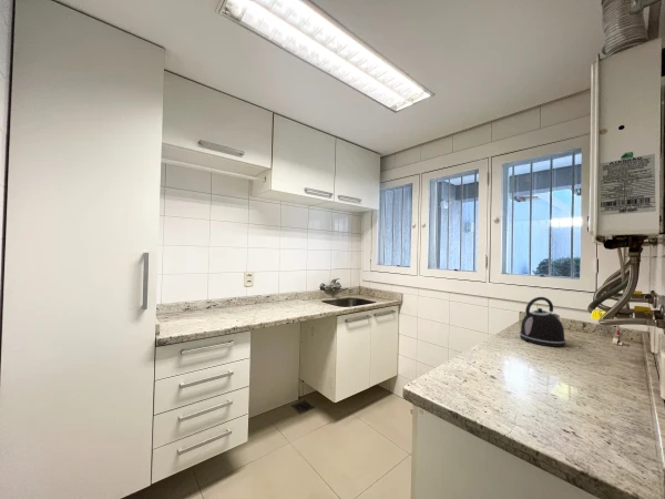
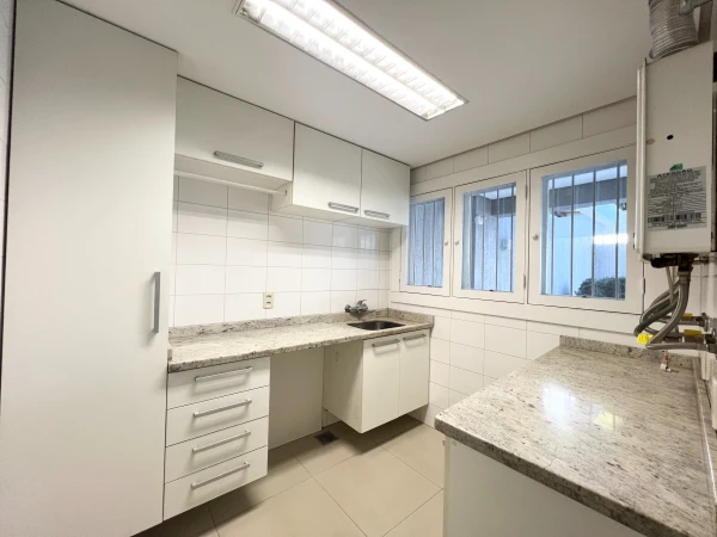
- kettle [519,296,567,348]
